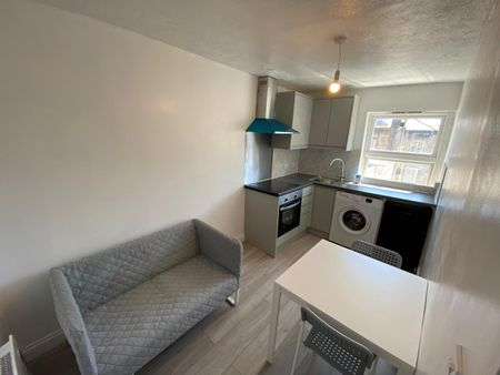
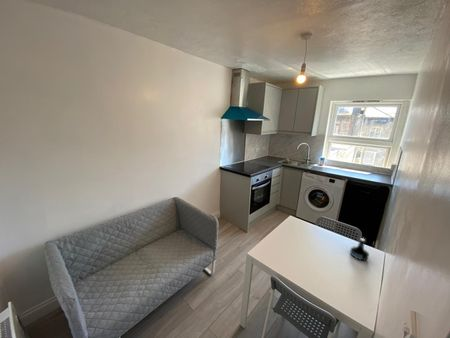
+ tequila bottle [349,237,370,262]
